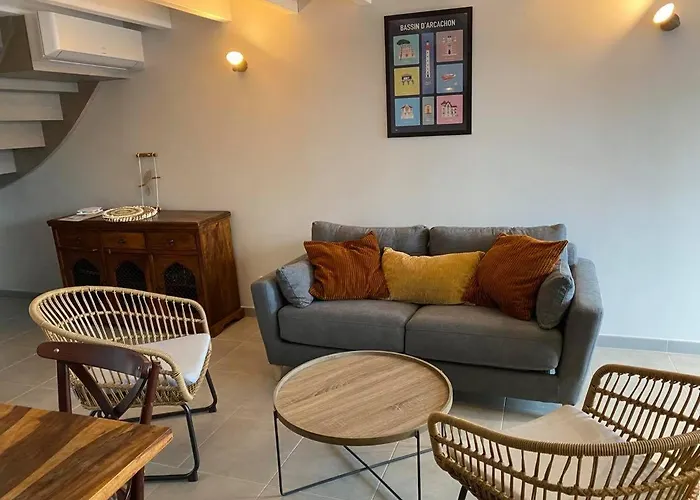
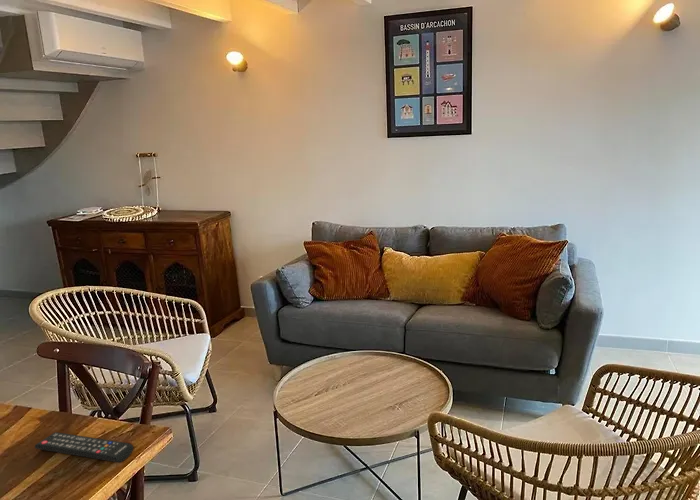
+ remote control [34,431,134,463]
